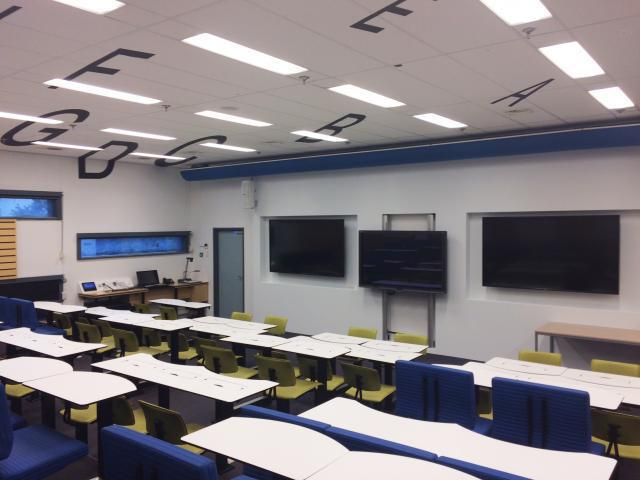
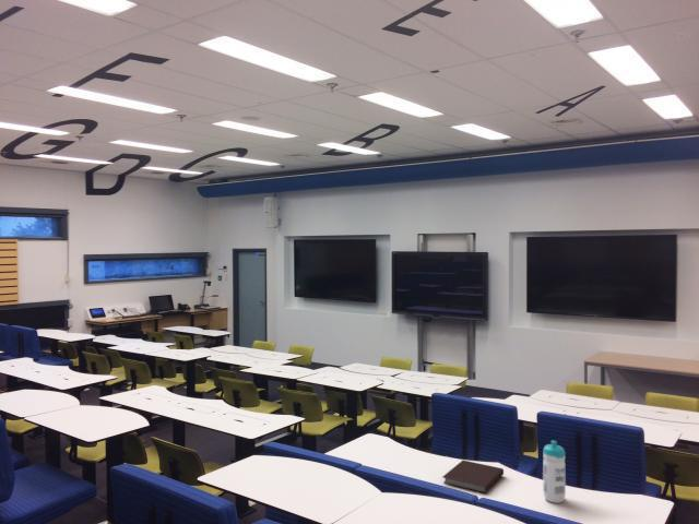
+ notebook [441,460,505,495]
+ water bottle [542,440,567,504]
